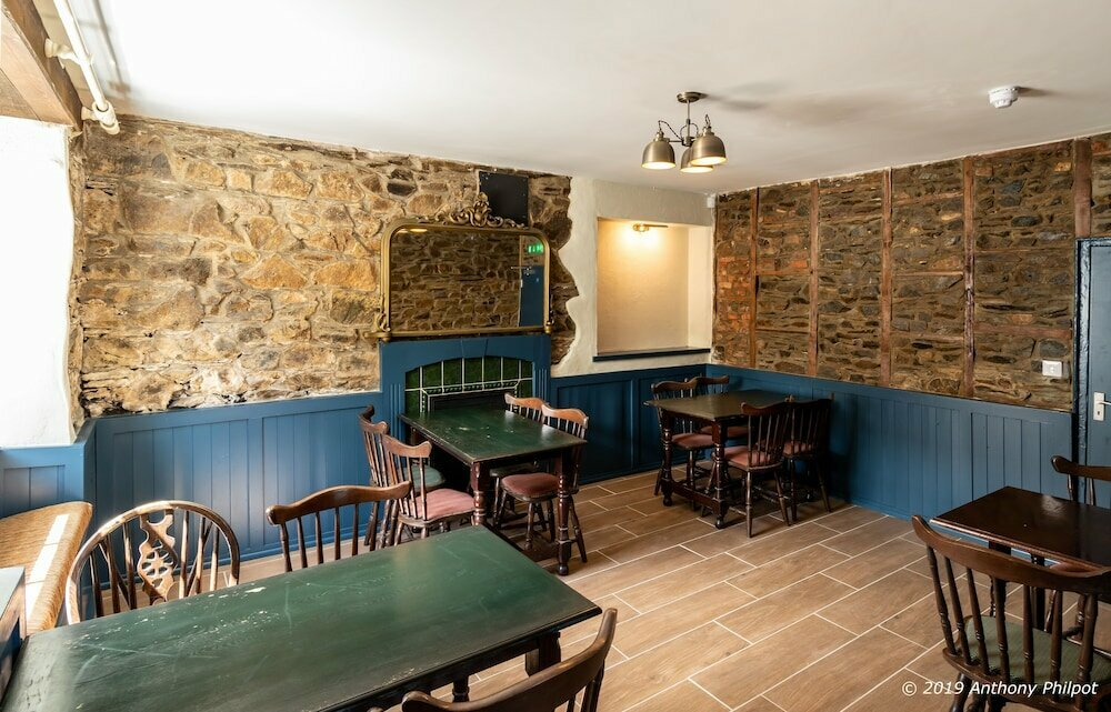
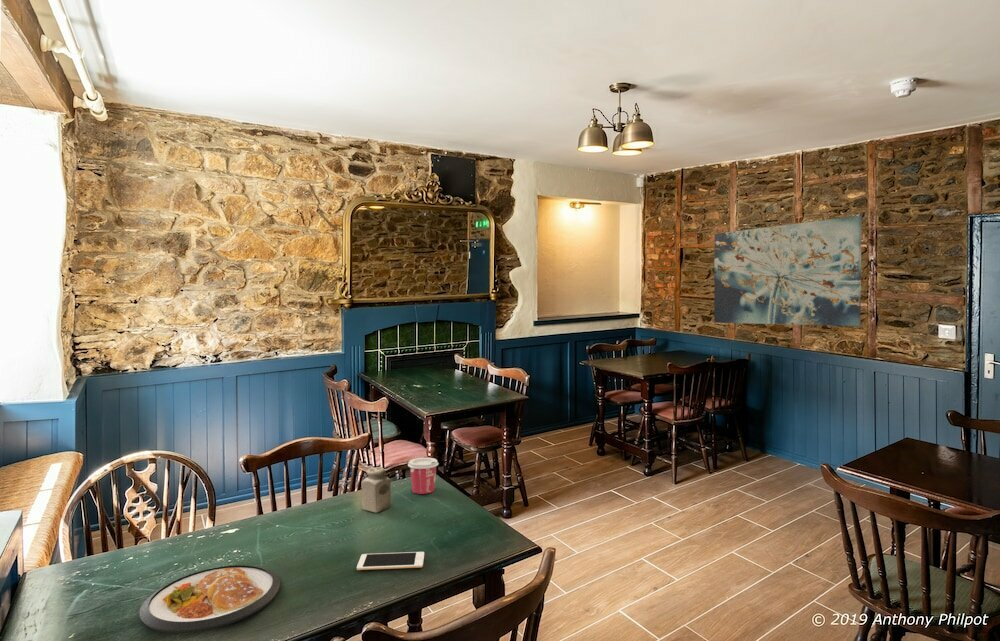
+ salt shaker [361,466,392,514]
+ wall art [713,215,862,327]
+ dish [139,565,281,634]
+ cell phone [356,551,425,571]
+ cup [407,457,439,495]
